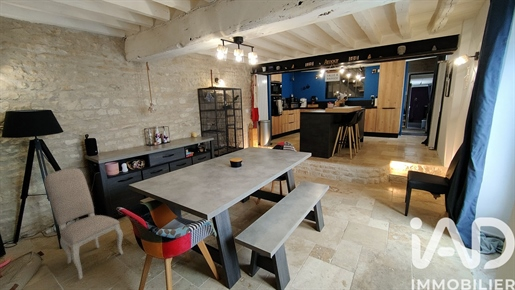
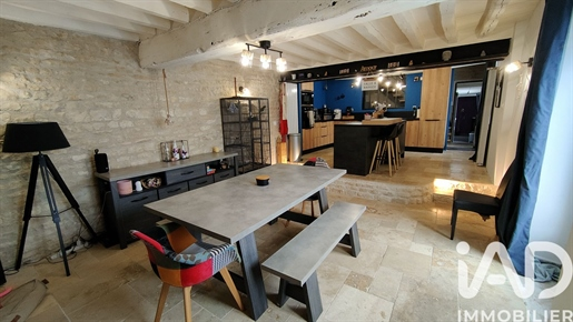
- dining chair [43,167,124,280]
